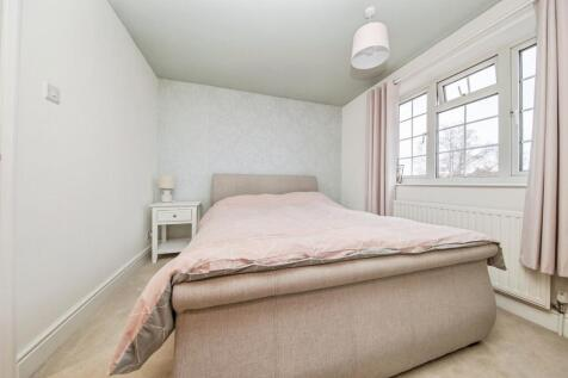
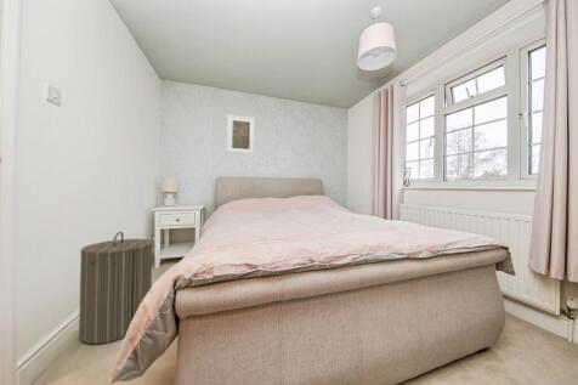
+ laundry hamper [78,231,154,345]
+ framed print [226,114,256,155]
